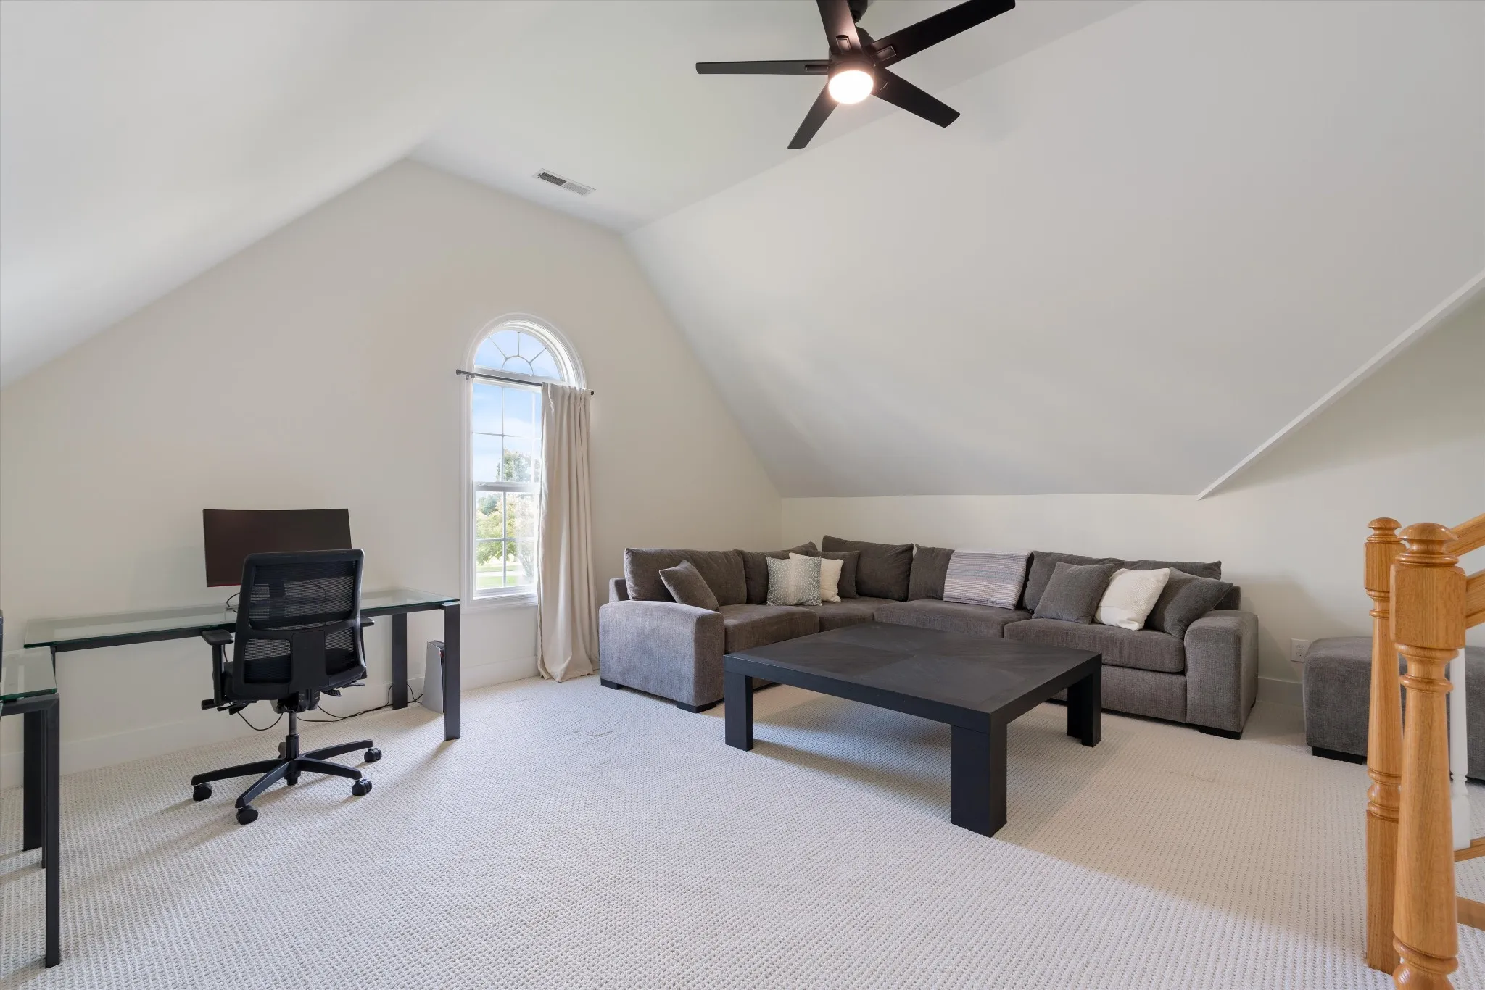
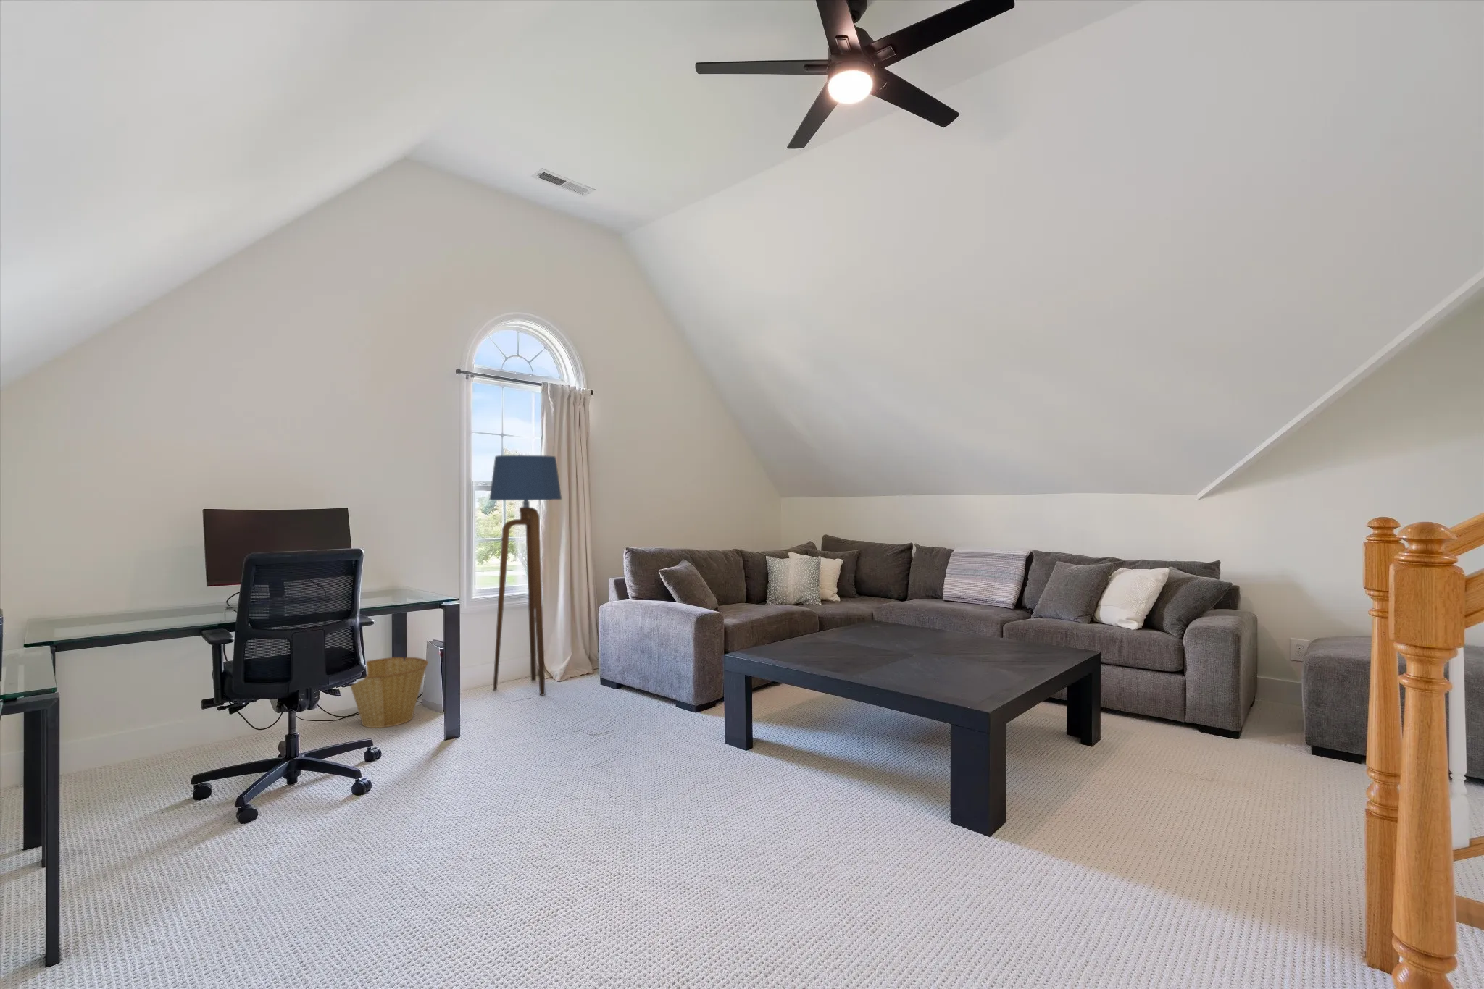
+ floor lamp [488,455,562,696]
+ basket [350,657,430,729]
